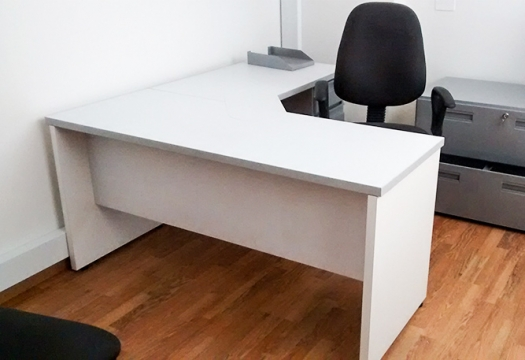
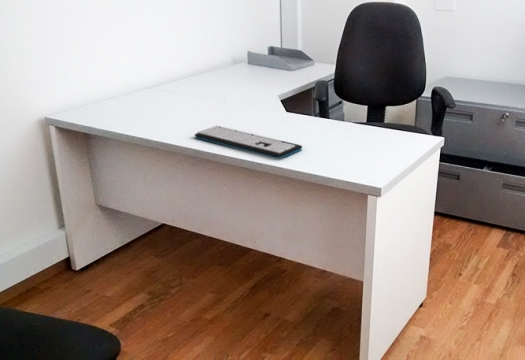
+ keyboard [194,125,303,160]
